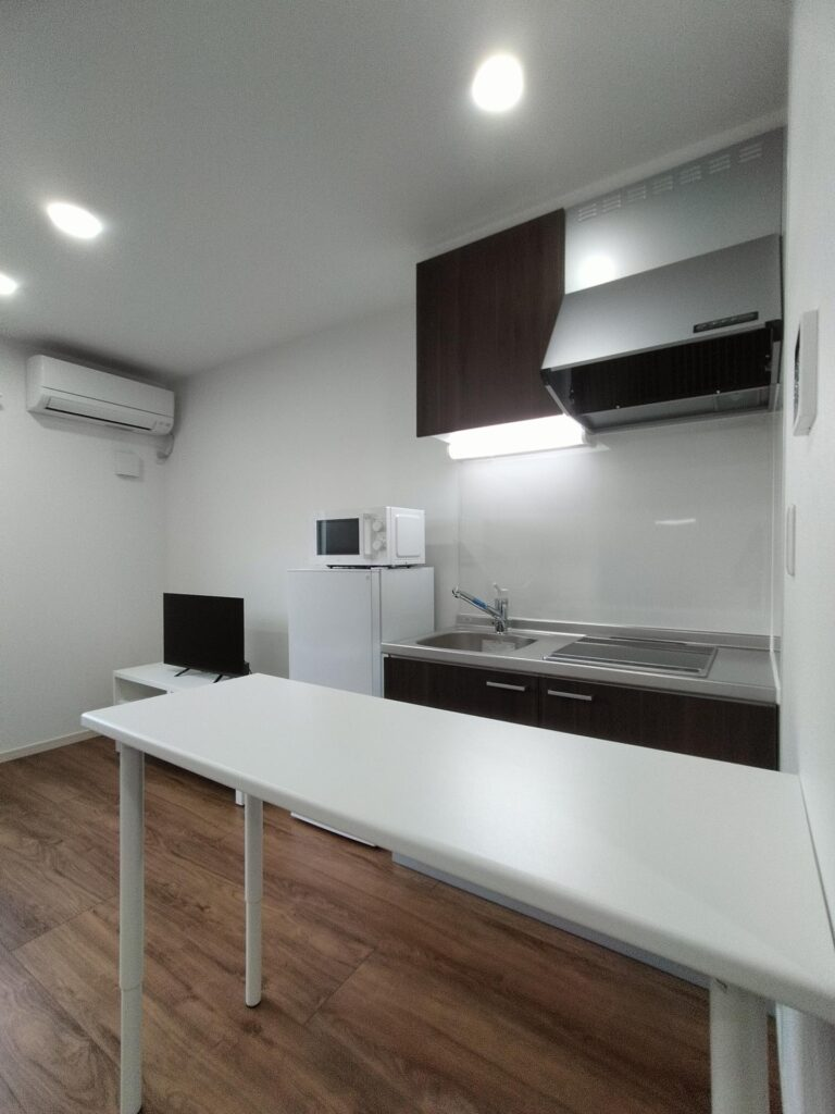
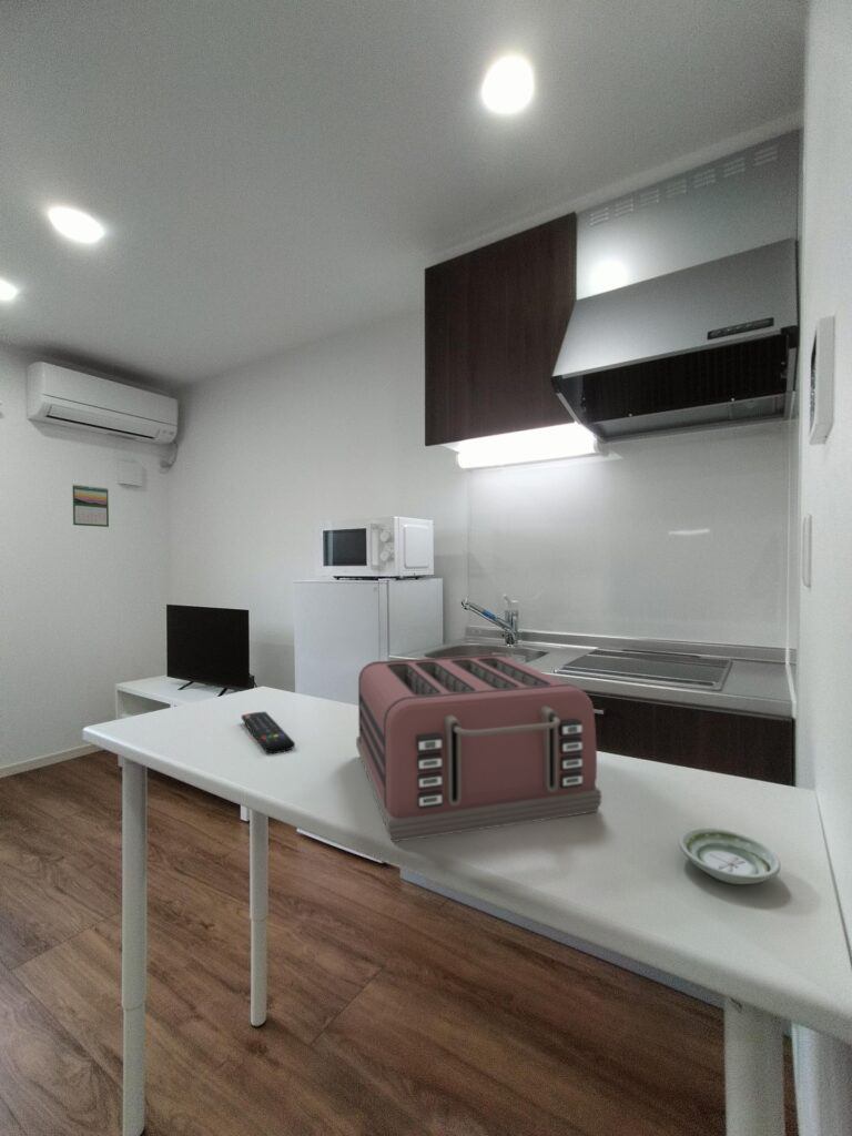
+ saucer [678,826,782,885]
+ calendar [71,484,110,528]
+ remote control [241,711,296,754]
+ toaster [355,653,602,843]
